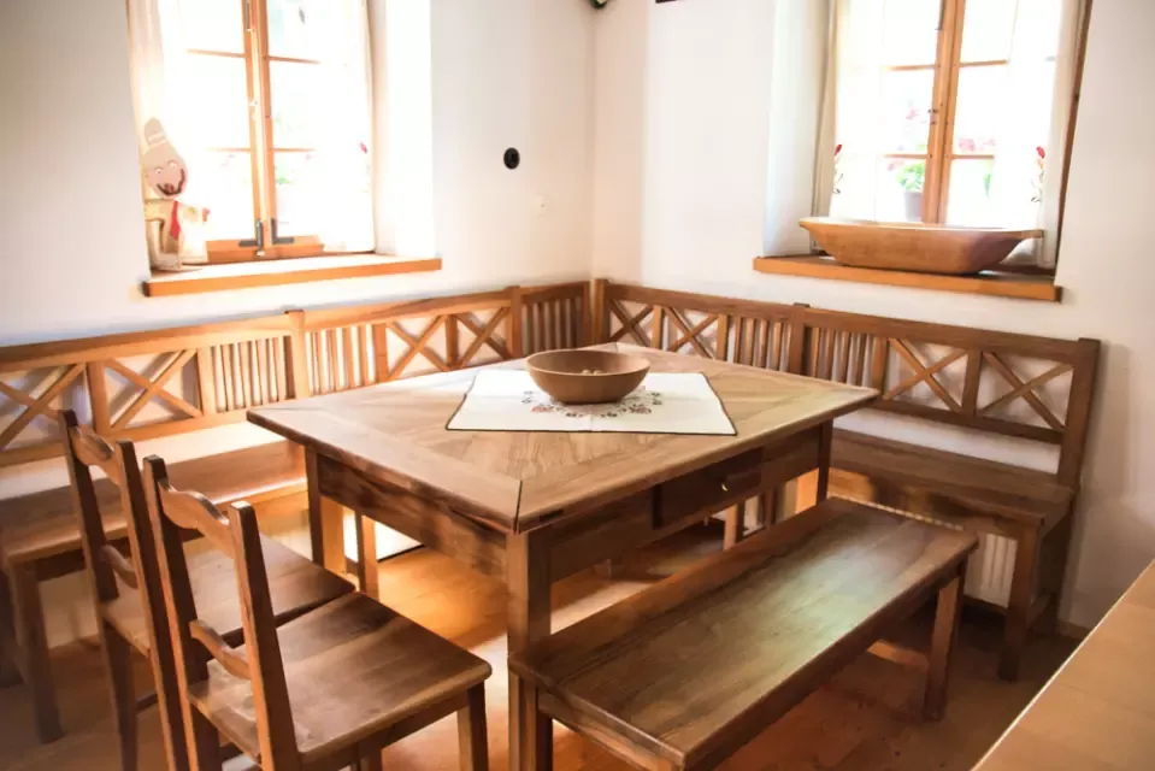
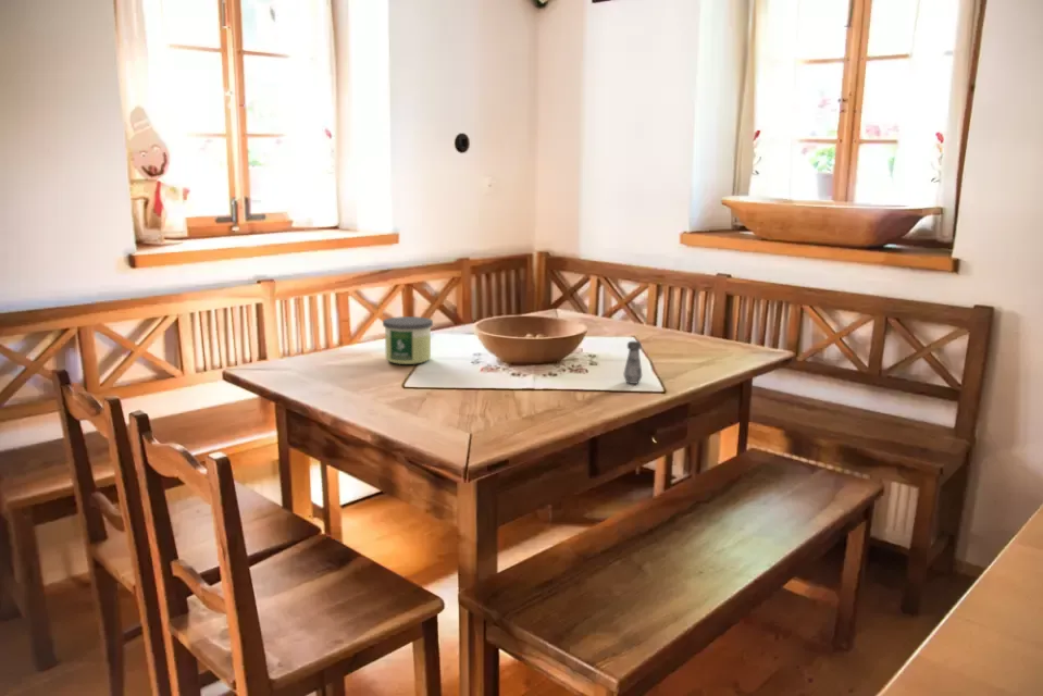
+ salt shaker [622,340,643,385]
+ candle [382,315,434,365]
